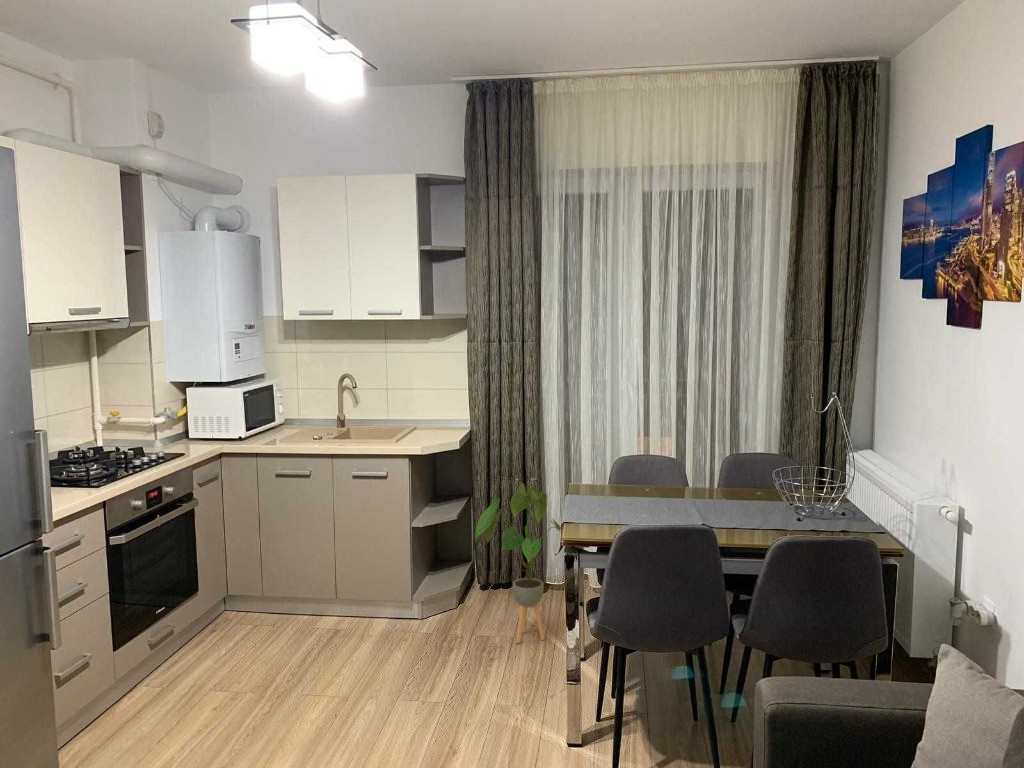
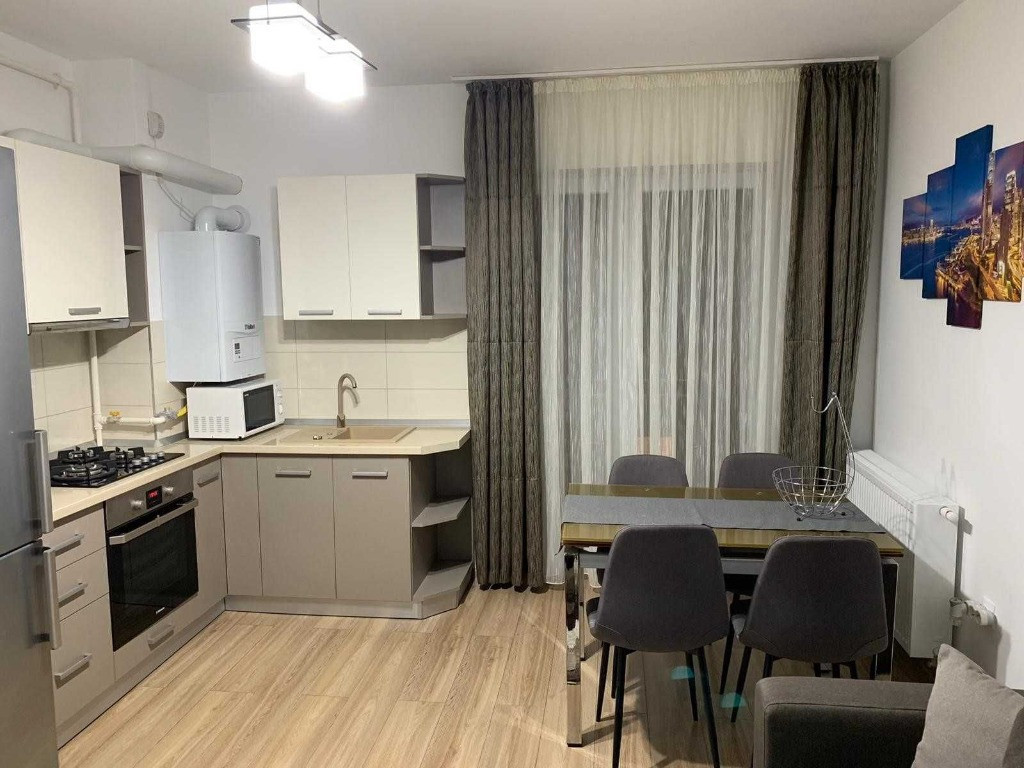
- house plant [474,482,562,644]
